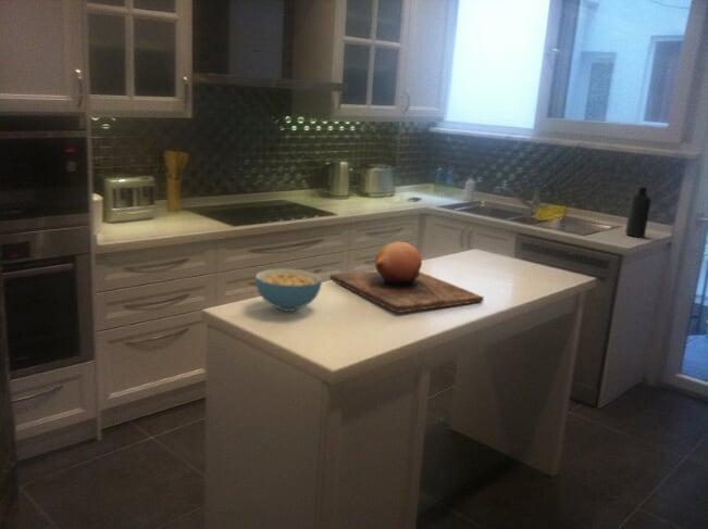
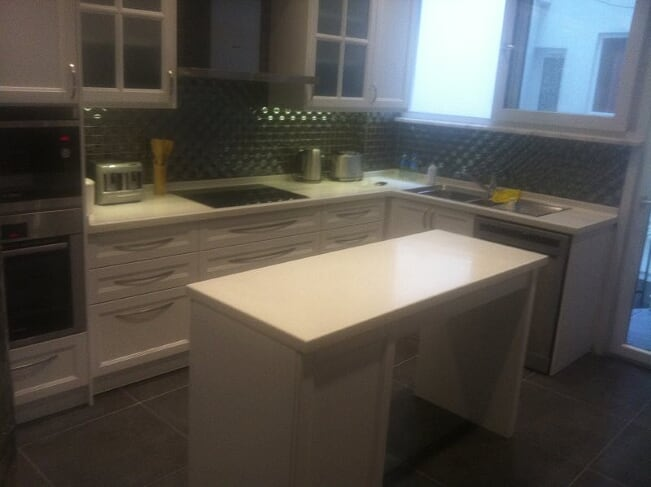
- cereal bowl [254,267,323,313]
- chopping board [328,241,485,314]
- bottle [624,186,651,239]
